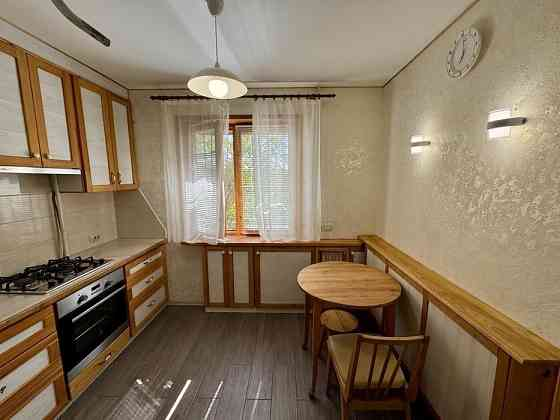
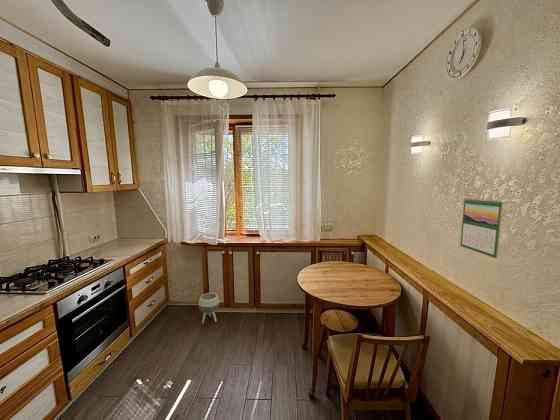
+ planter [198,292,220,324]
+ calendar [459,197,504,259]
